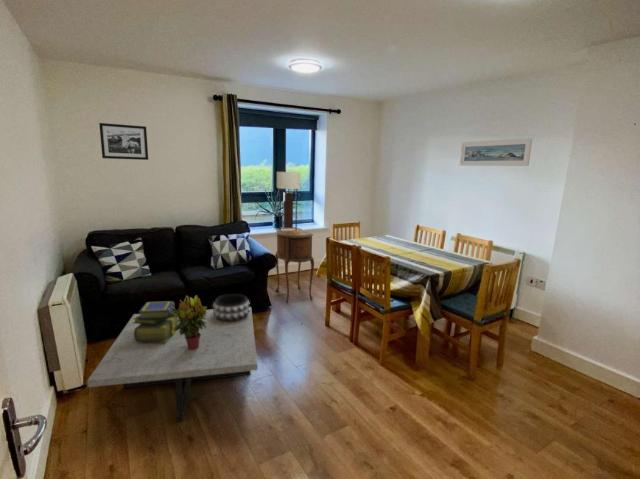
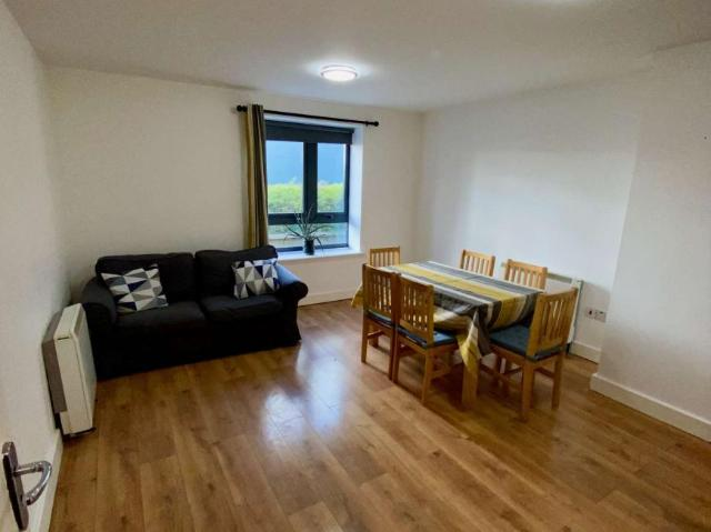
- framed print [459,137,533,167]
- wall sconce [276,171,301,231]
- side table [274,227,315,303]
- decorative bowl [212,293,251,322]
- stack of books [133,300,178,342]
- potted plant [171,294,208,350]
- coffee table [86,306,258,423]
- picture frame [98,122,149,161]
